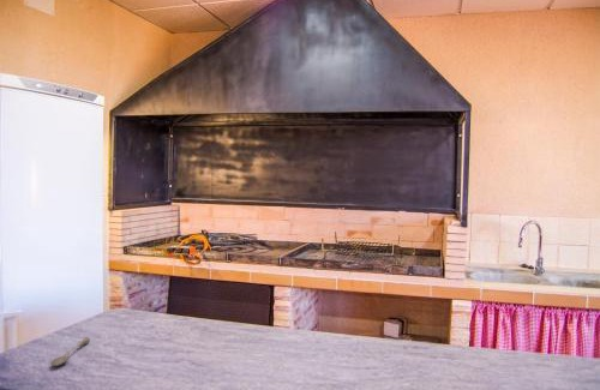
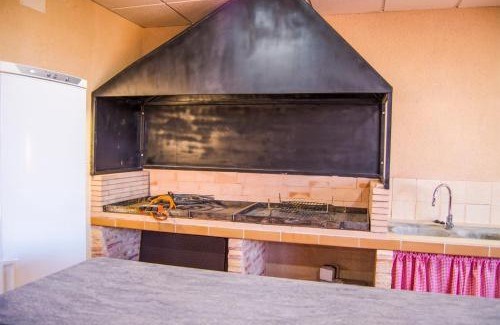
- soupspoon [49,336,91,367]
